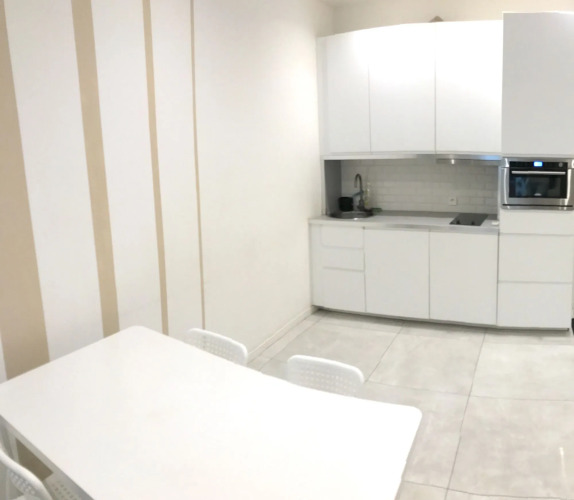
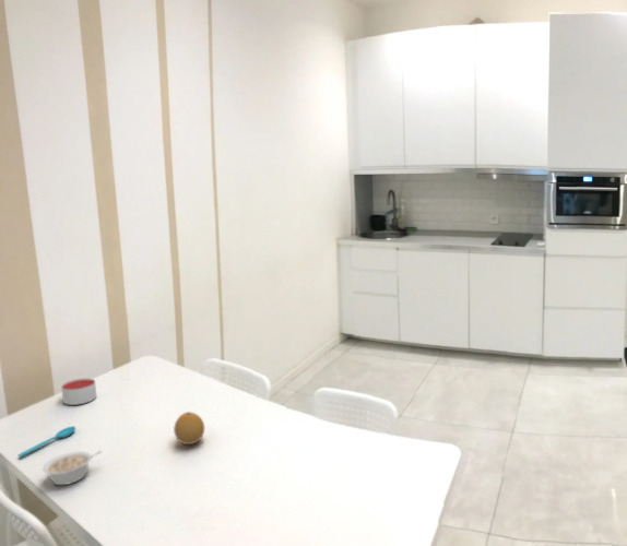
+ candle [60,378,98,406]
+ legume [42,450,103,486]
+ fruit [173,411,205,446]
+ spoon [16,425,76,458]
